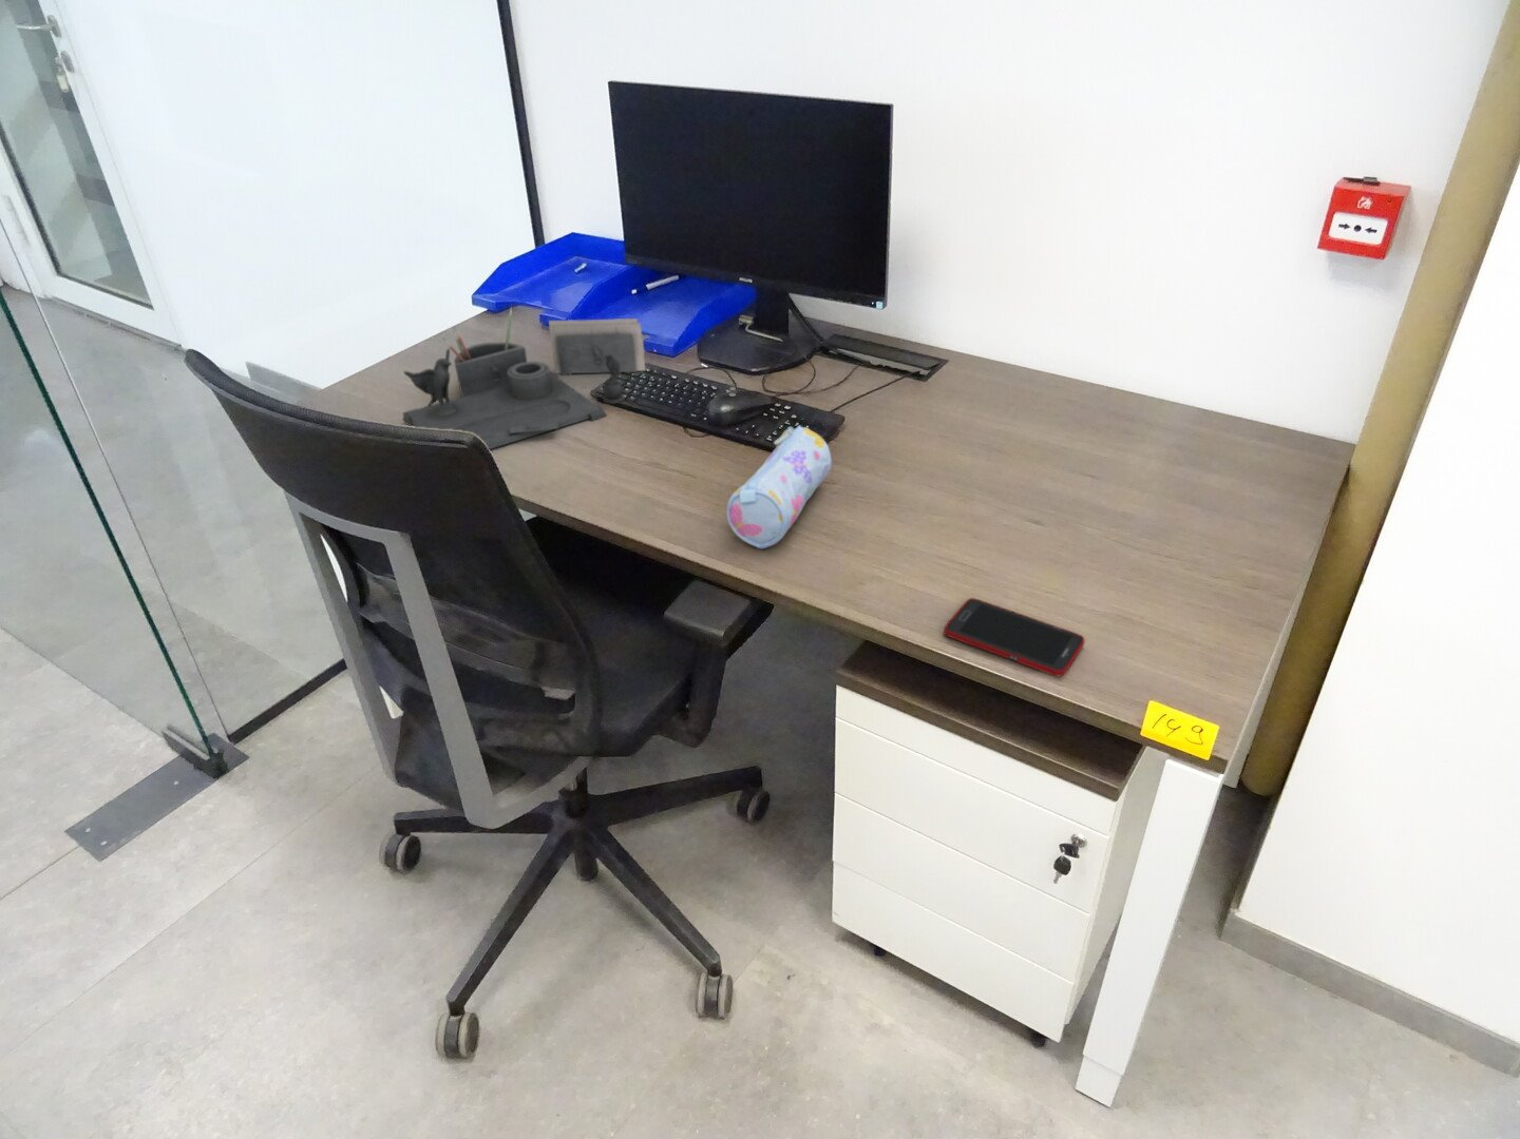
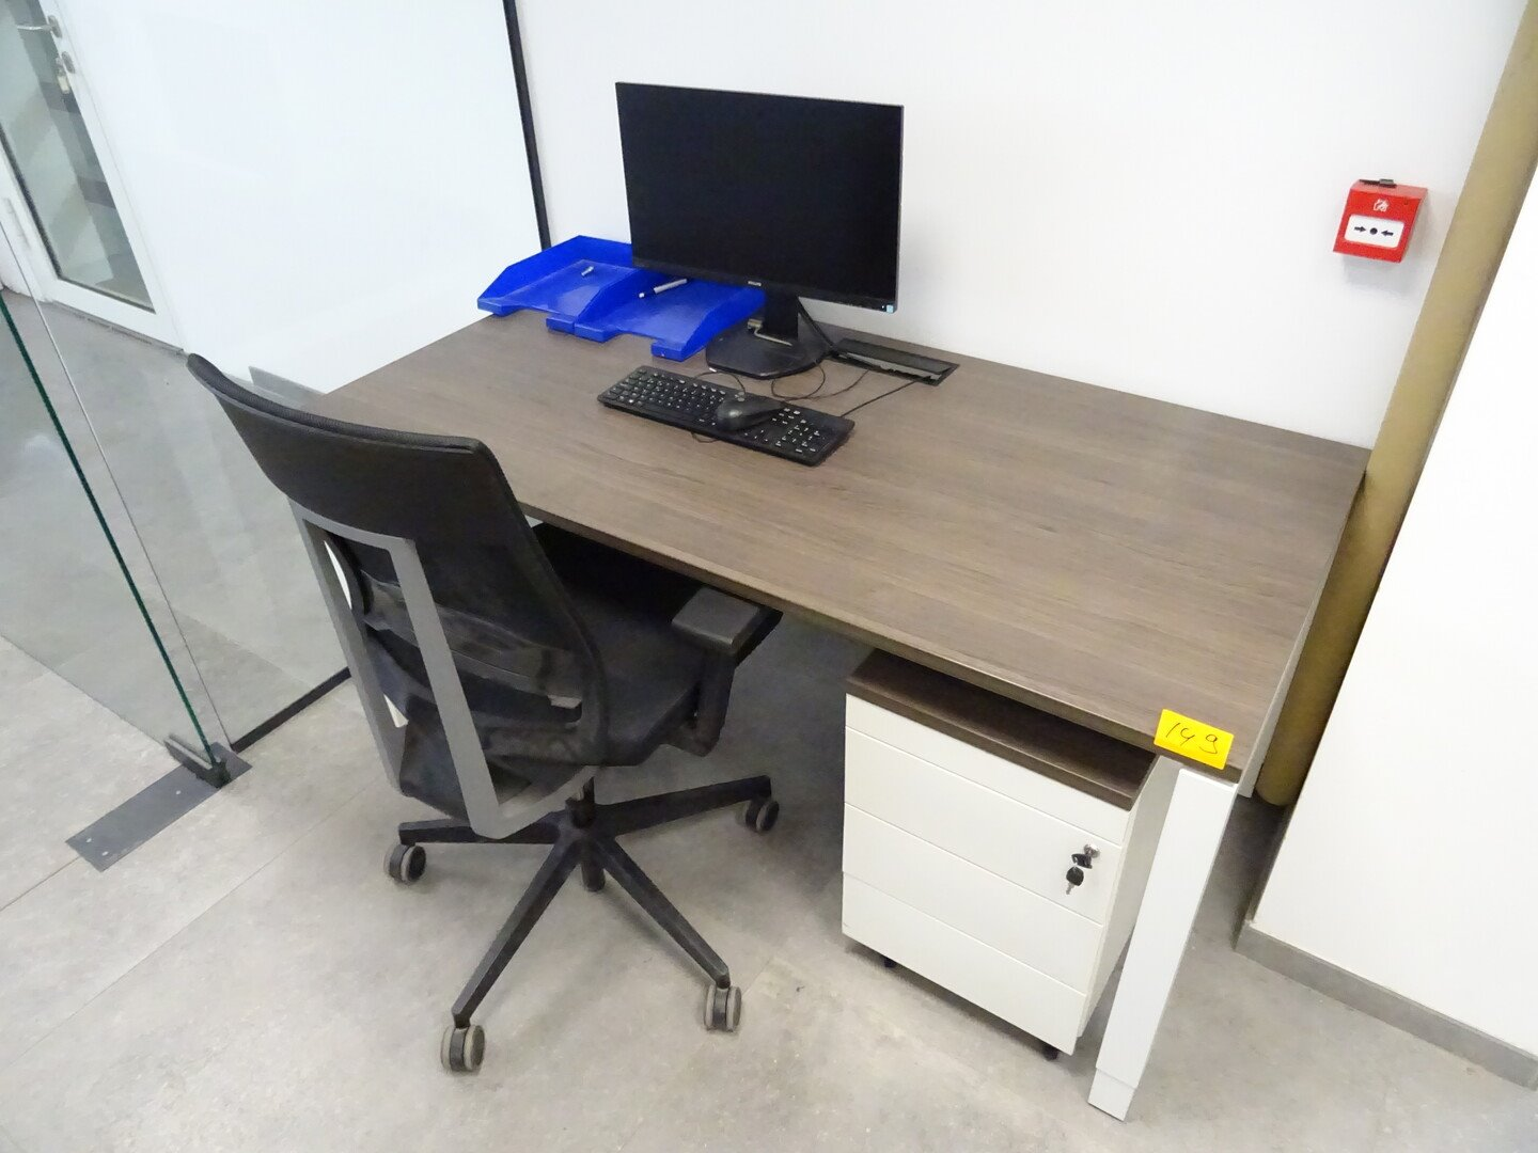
- desk organizer [401,302,647,450]
- pencil case [726,425,833,549]
- cell phone [943,597,1086,677]
